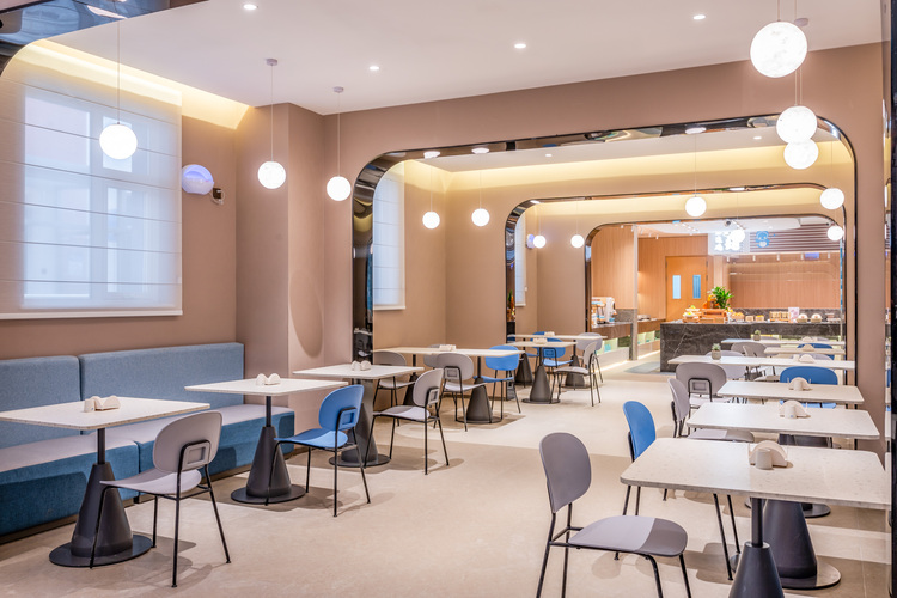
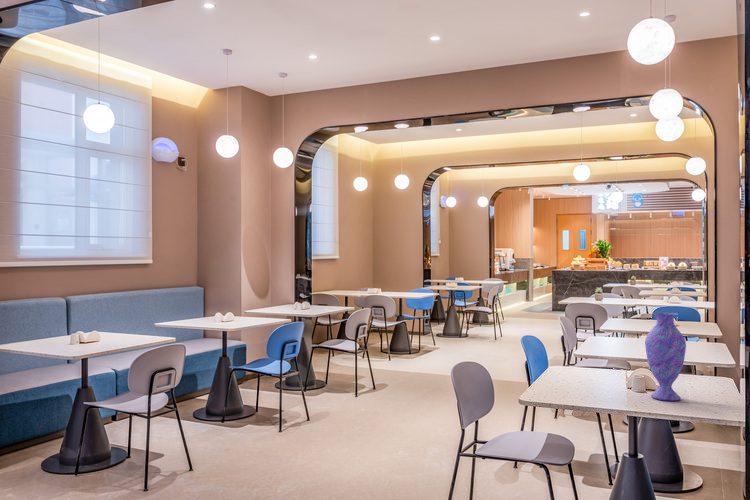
+ vase [644,311,687,402]
